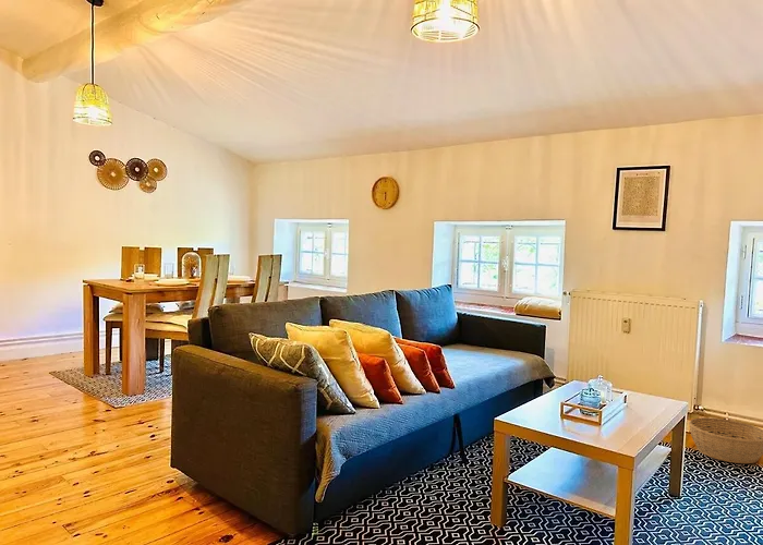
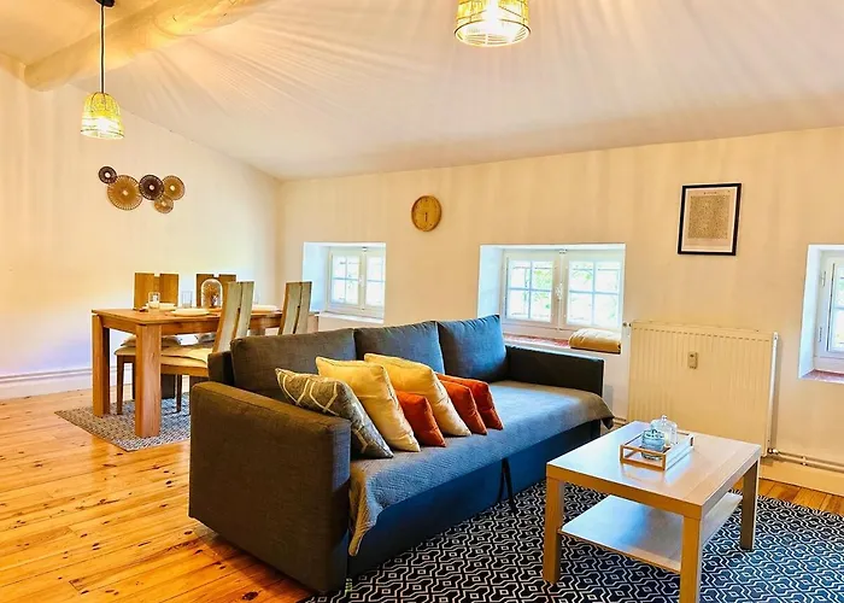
- basket [688,416,763,464]
